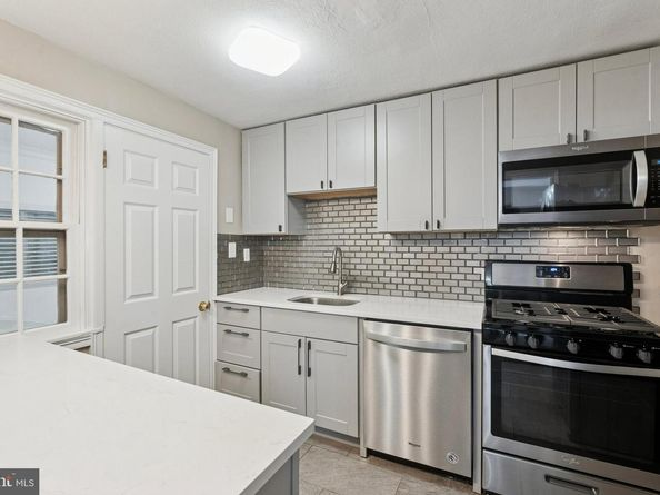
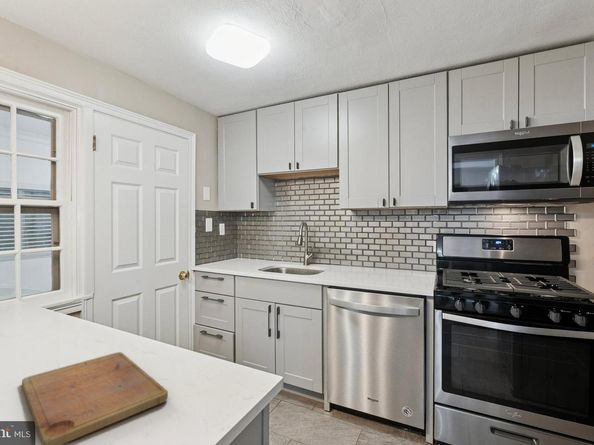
+ cutting board [21,351,169,445]
